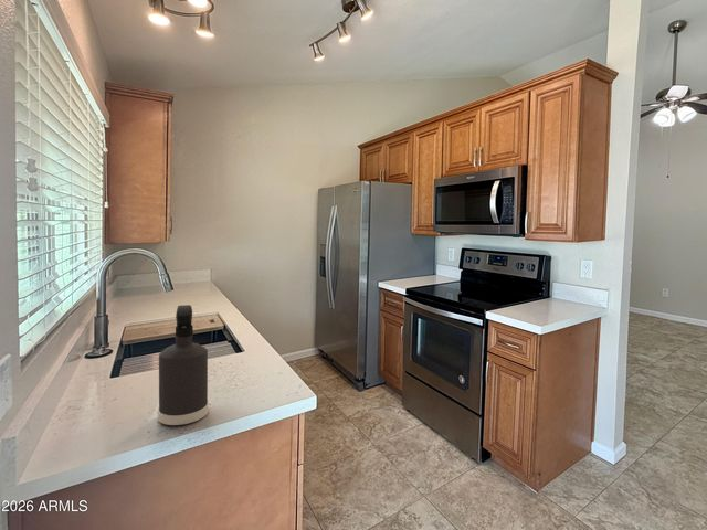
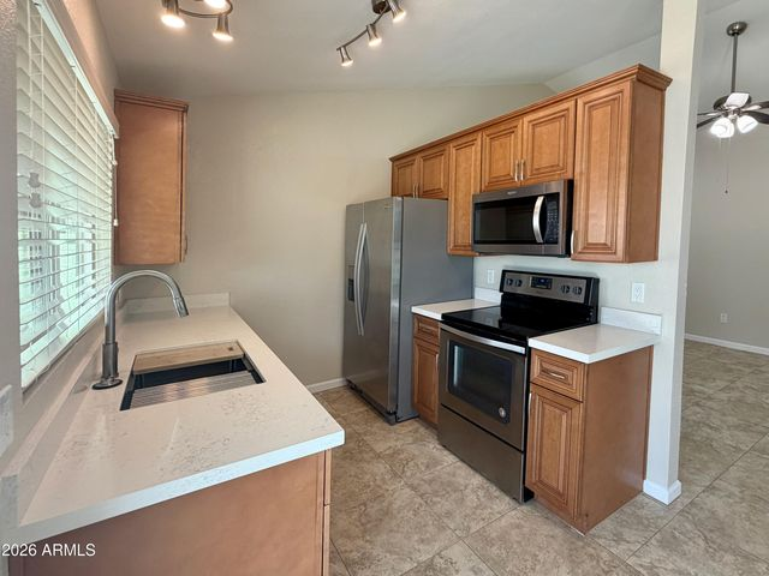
- spray bottle [157,304,210,426]
